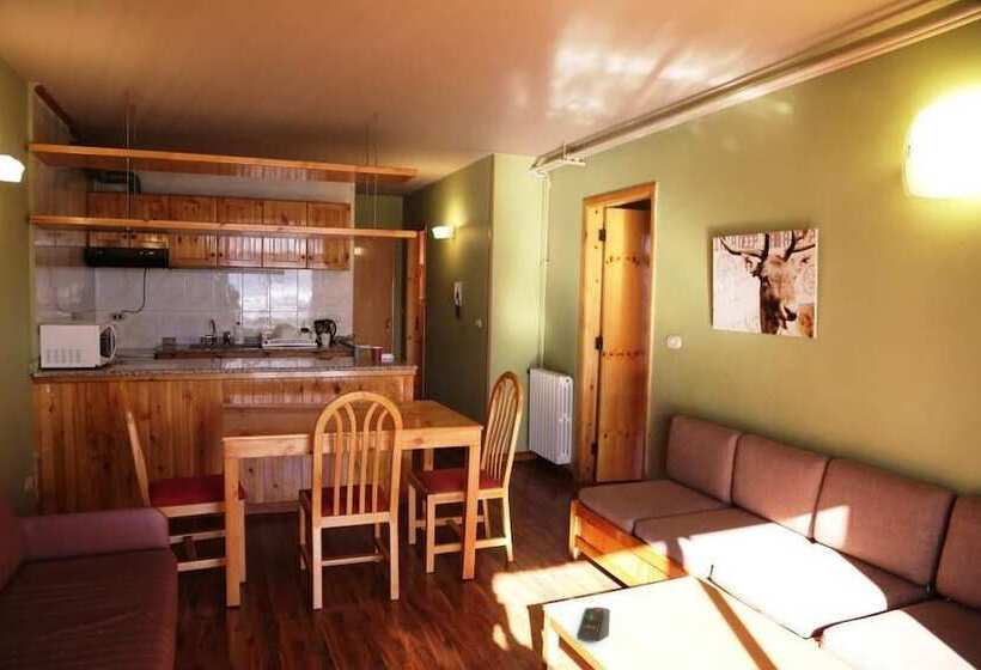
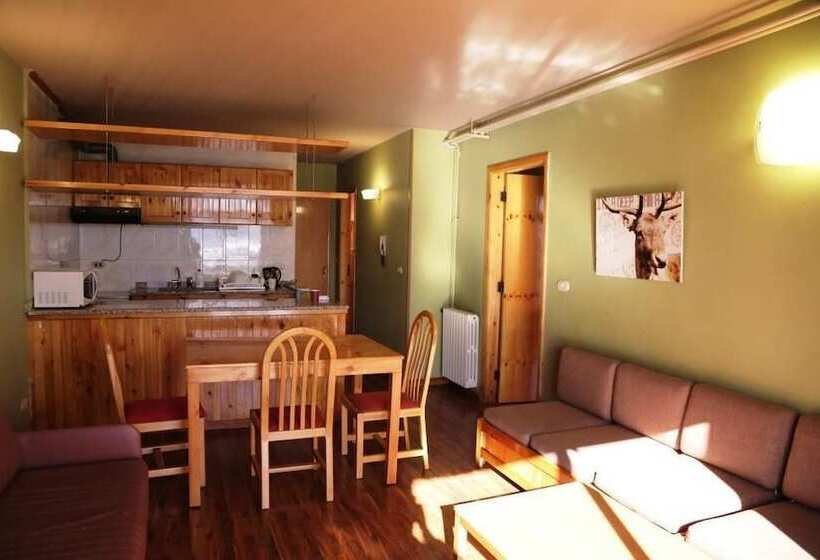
- remote control [575,607,604,644]
